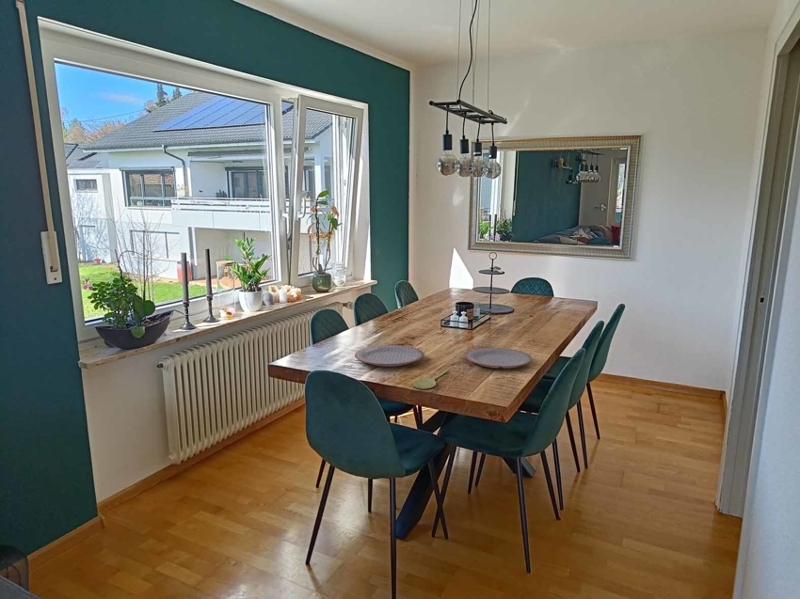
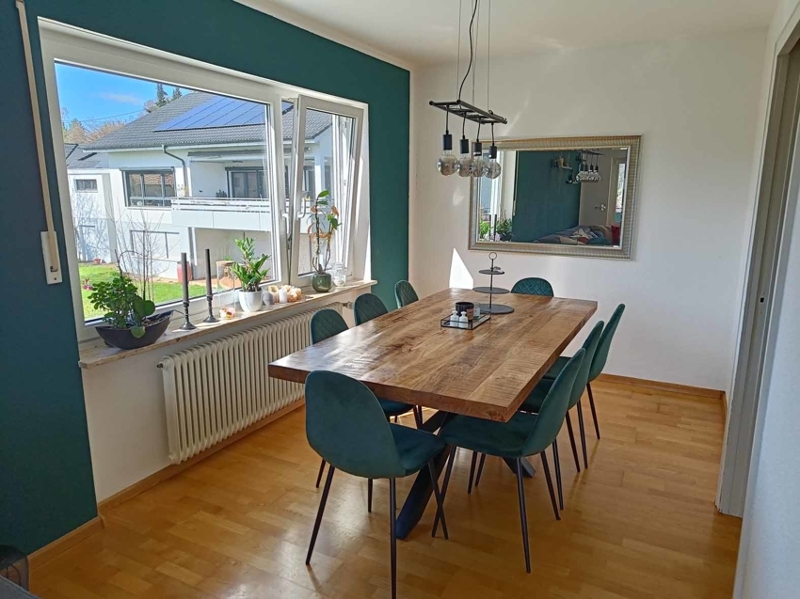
- spoon [412,369,450,390]
- plate [354,344,425,367]
- plate [465,347,533,370]
